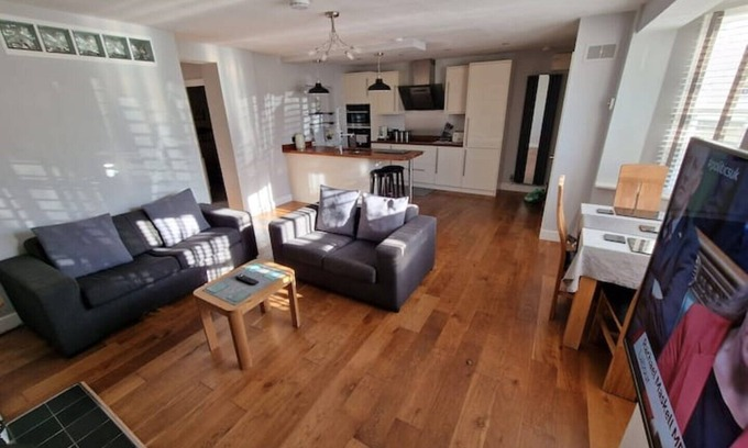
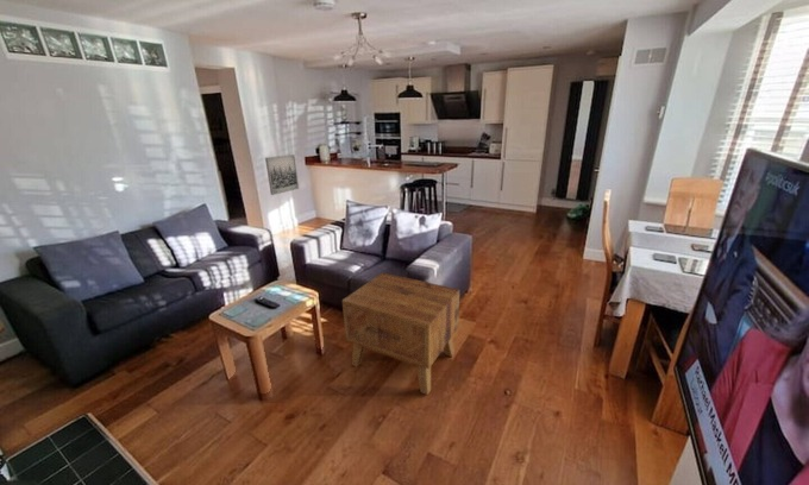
+ wall art [264,153,300,196]
+ side table [341,271,460,396]
